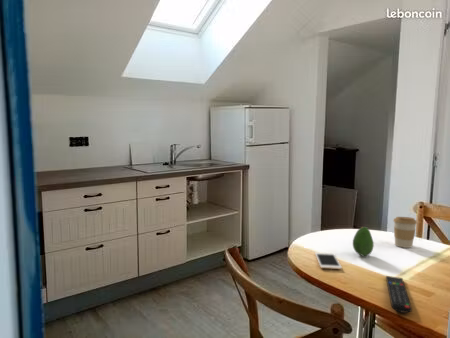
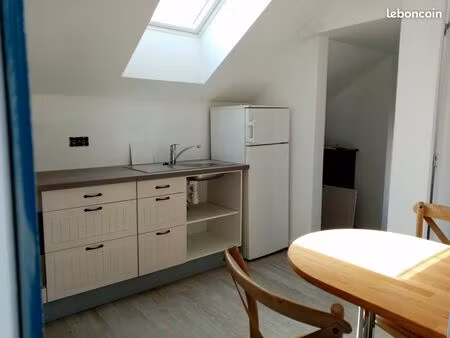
- cell phone [314,251,343,270]
- coffee cup [392,216,418,249]
- remote control [385,275,413,314]
- fruit [352,226,375,257]
